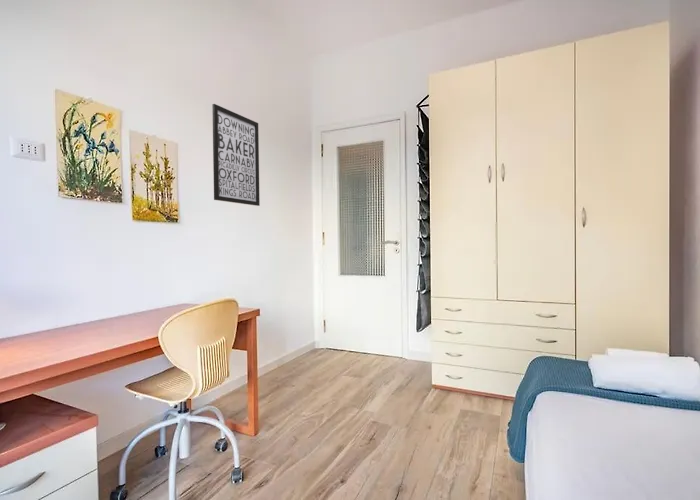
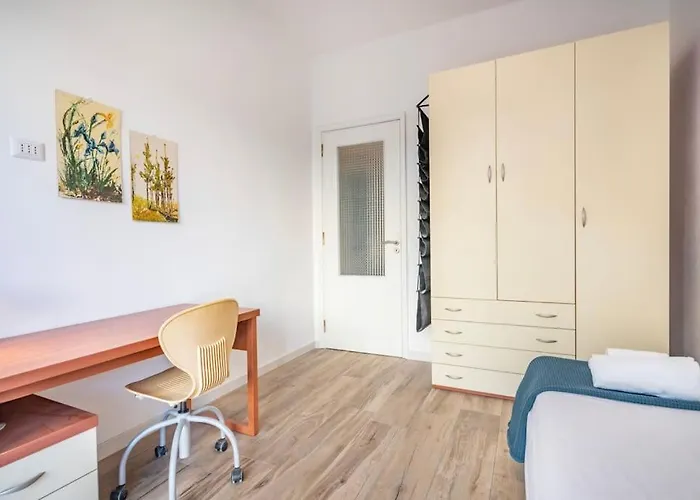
- wall art [211,103,261,207]
